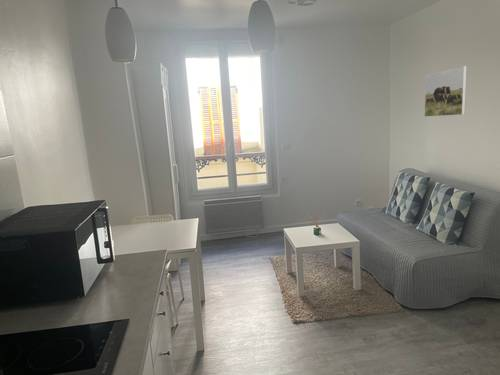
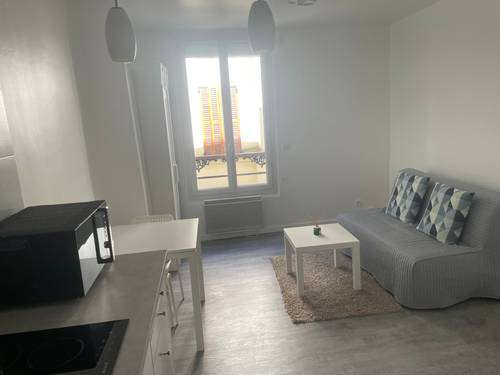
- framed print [424,65,468,118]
